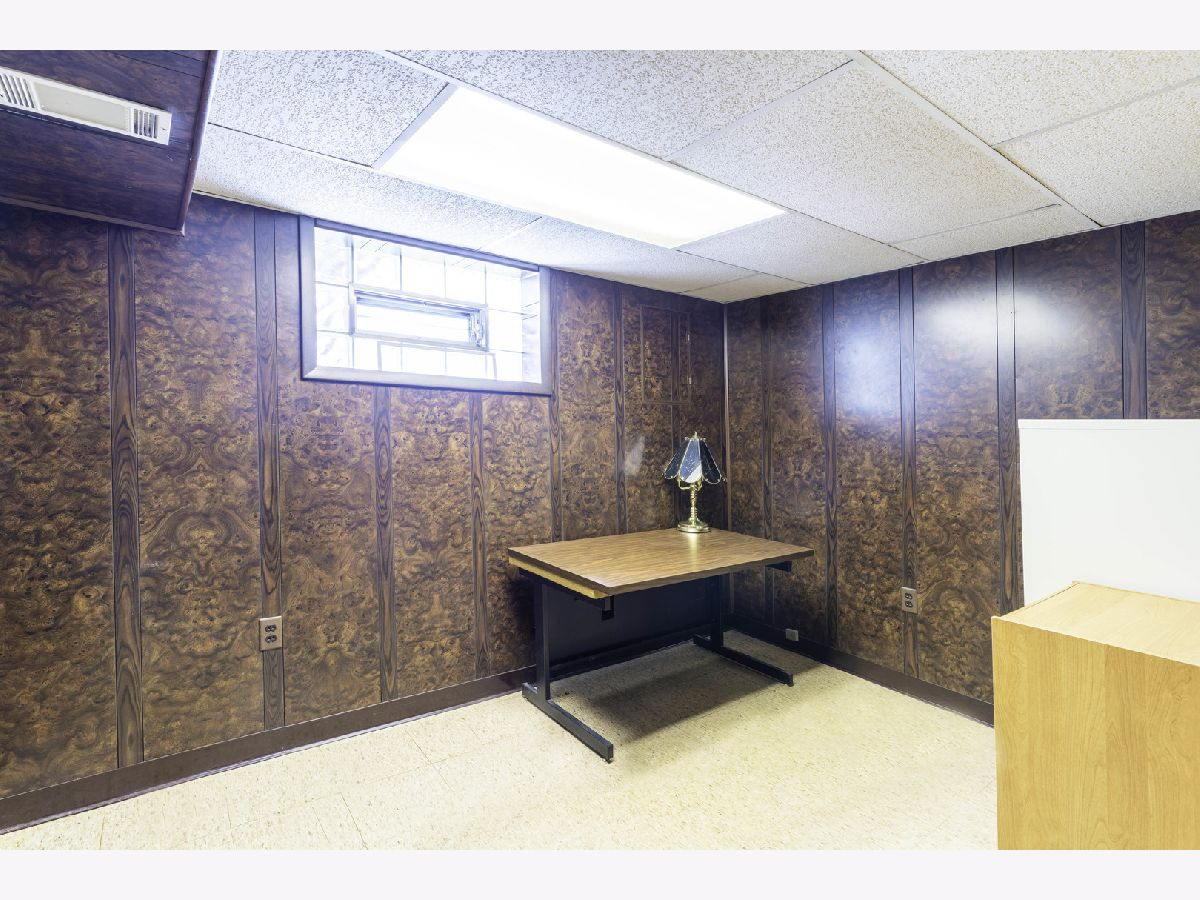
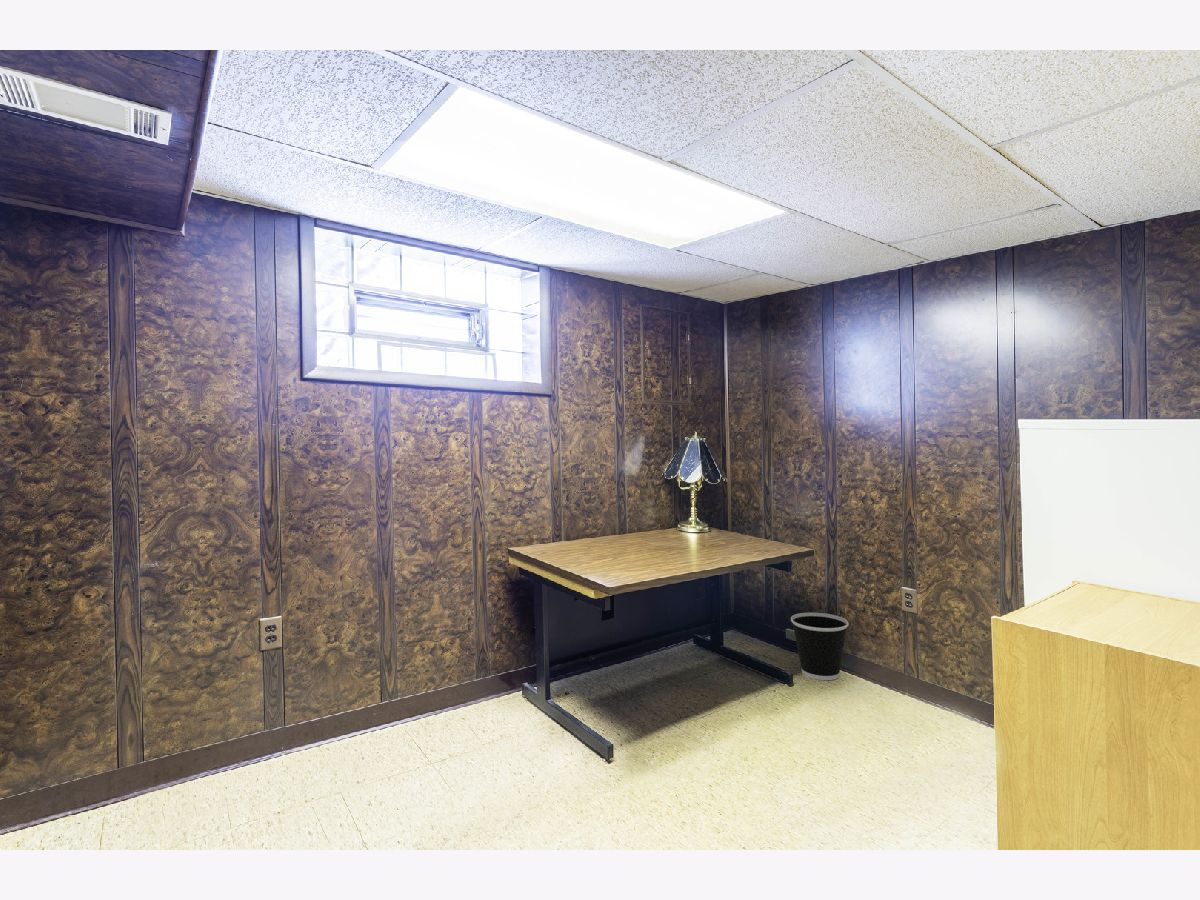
+ wastebasket [790,612,849,681]
